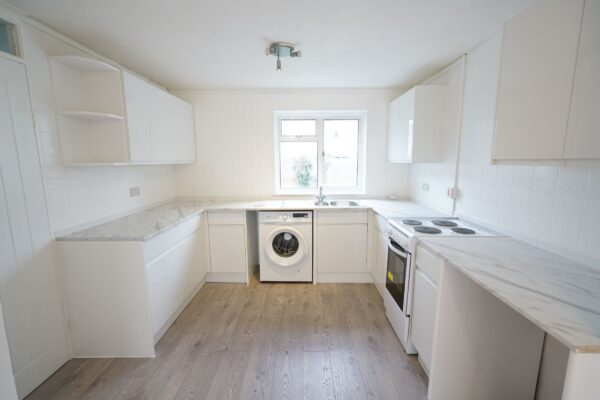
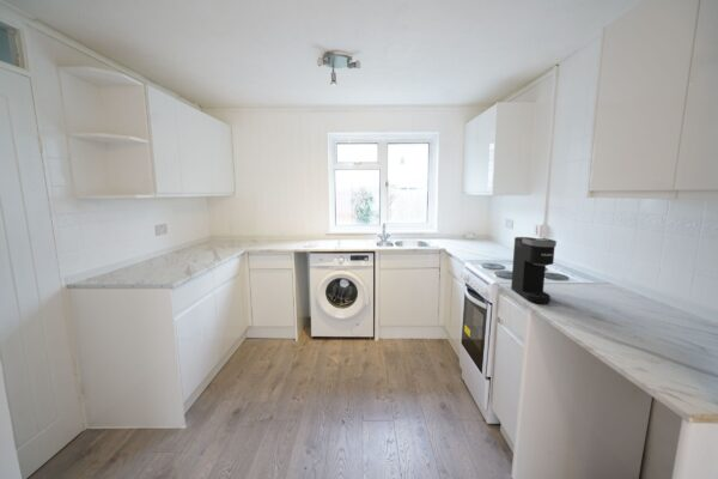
+ coffee maker [510,236,558,304]
